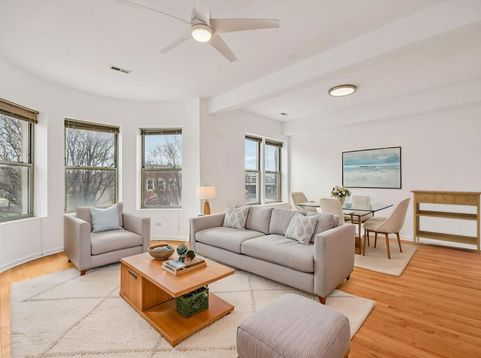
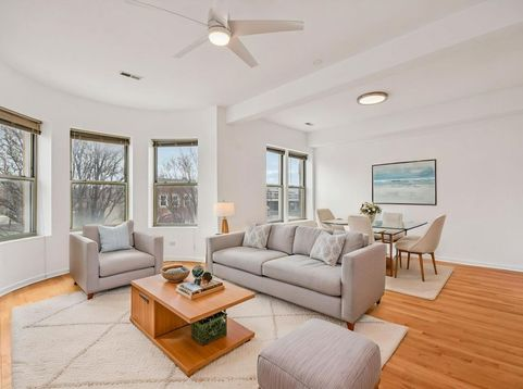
- console table [409,189,481,256]
